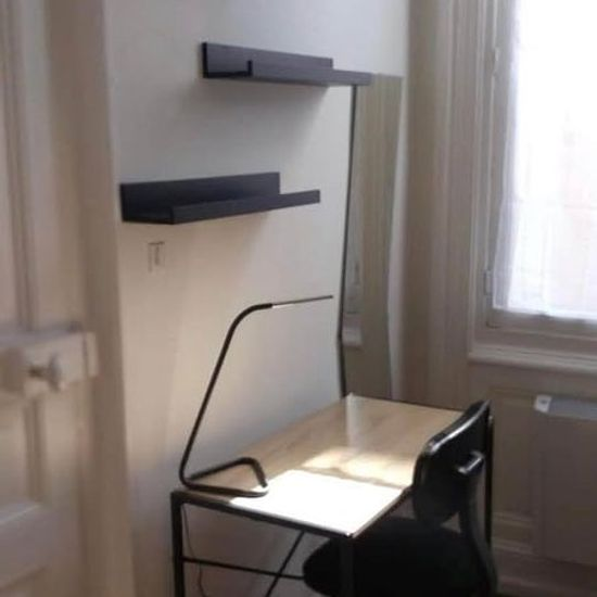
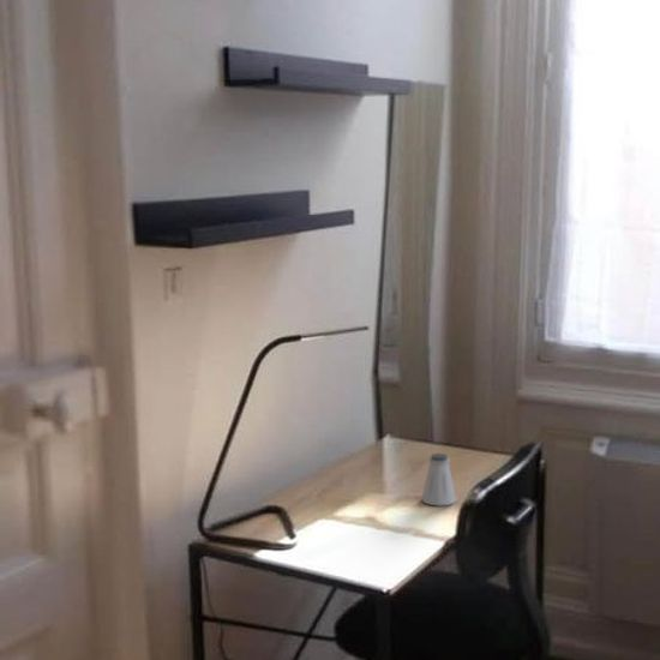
+ saltshaker [420,452,457,508]
